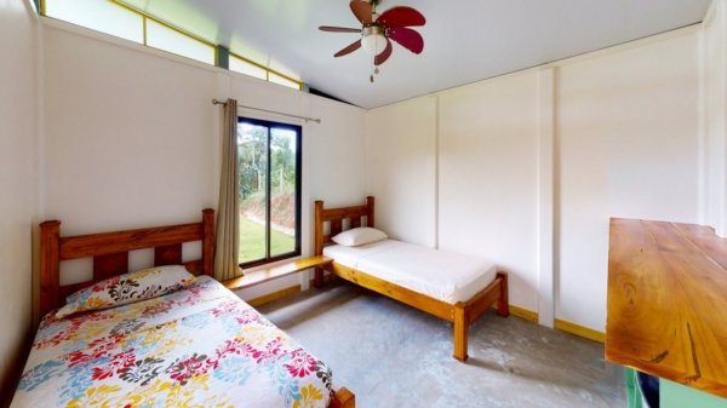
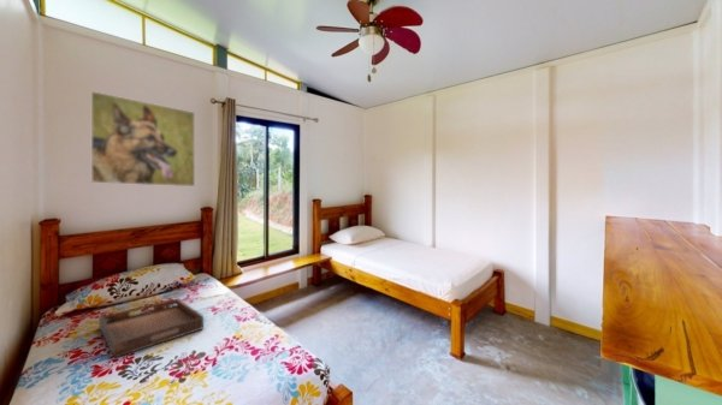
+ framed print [90,90,196,187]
+ serving tray [97,298,205,359]
